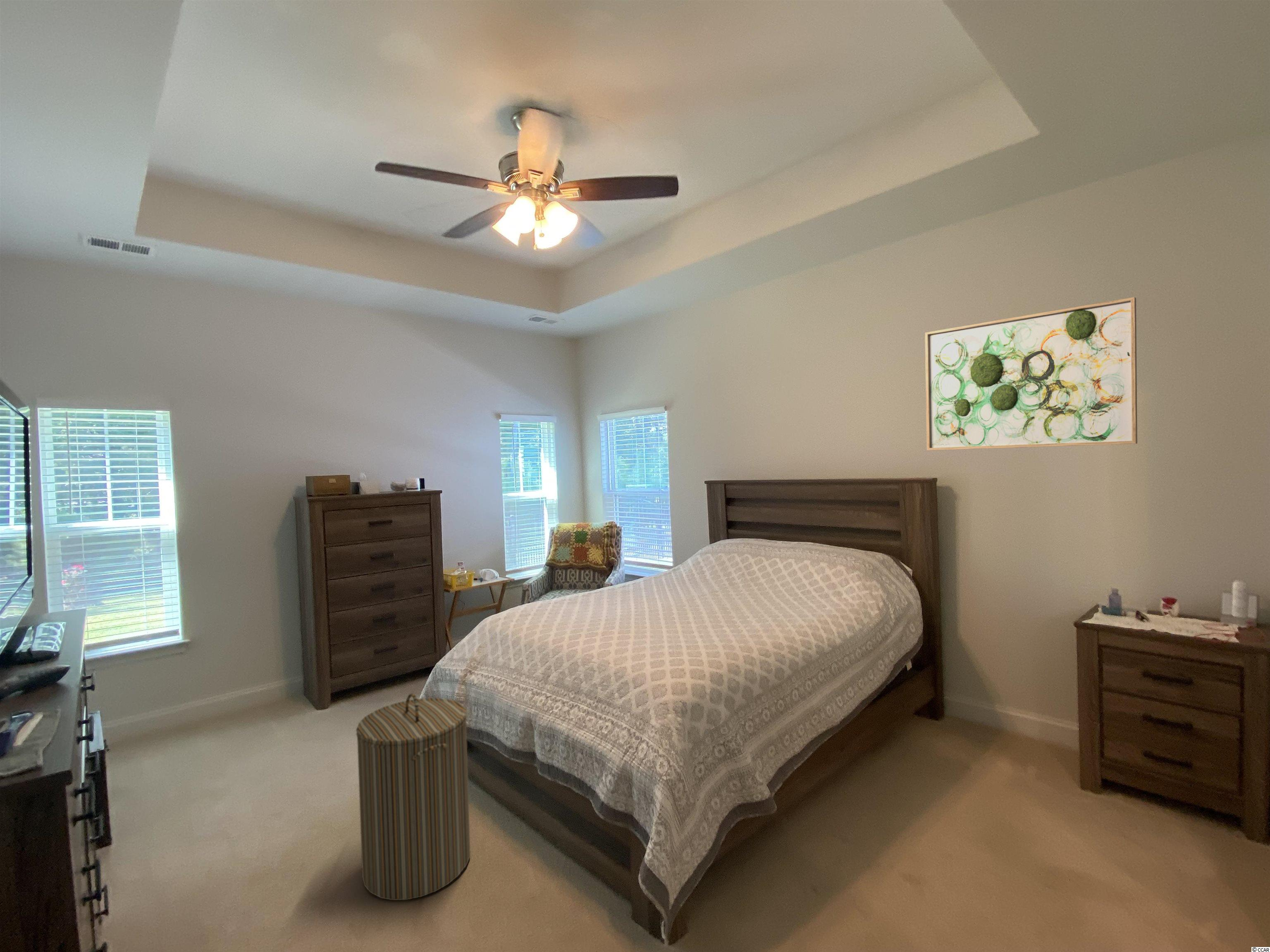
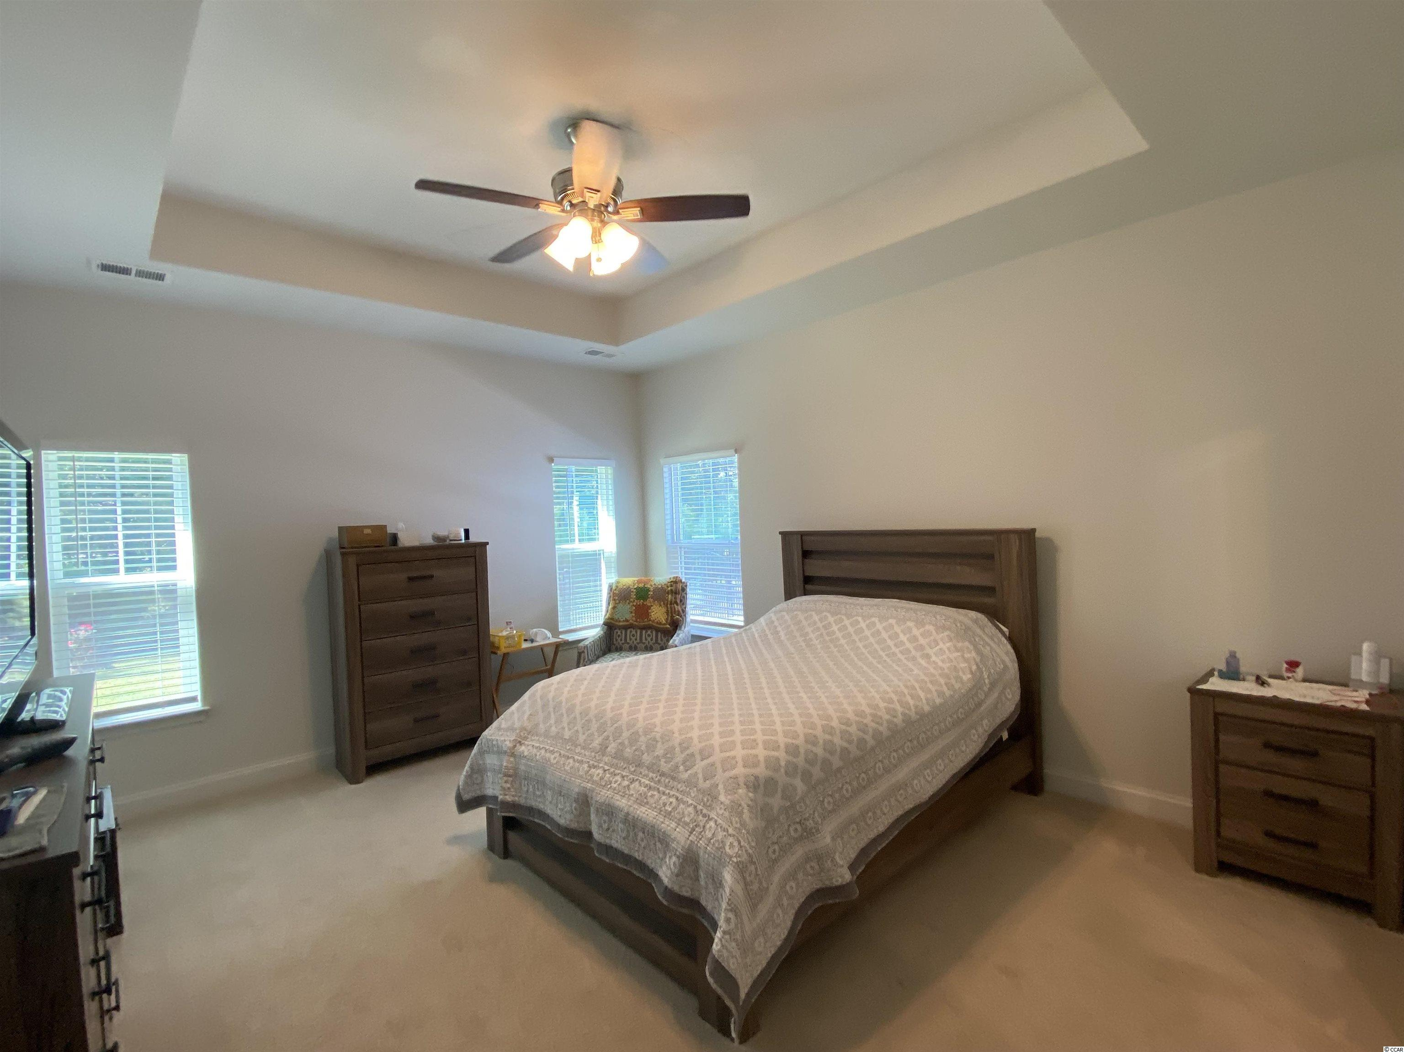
- laundry hamper [356,693,471,901]
- wall art [924,297,1138,451]
